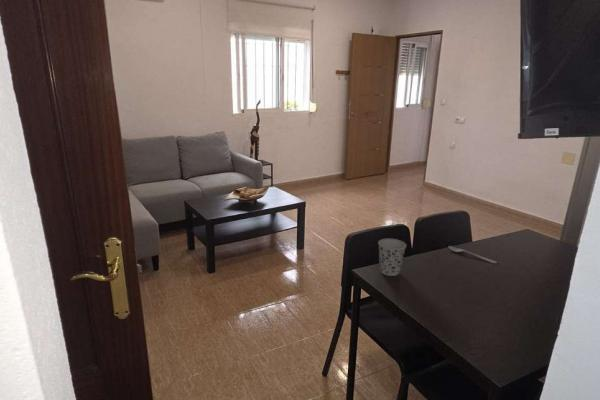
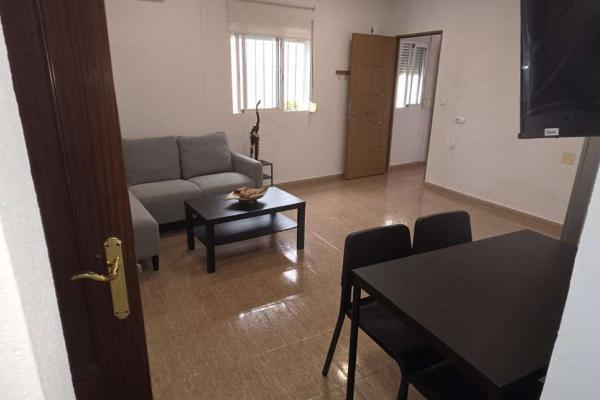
- spoon [447,245,498,264]
- cup [377,238,407,277]
